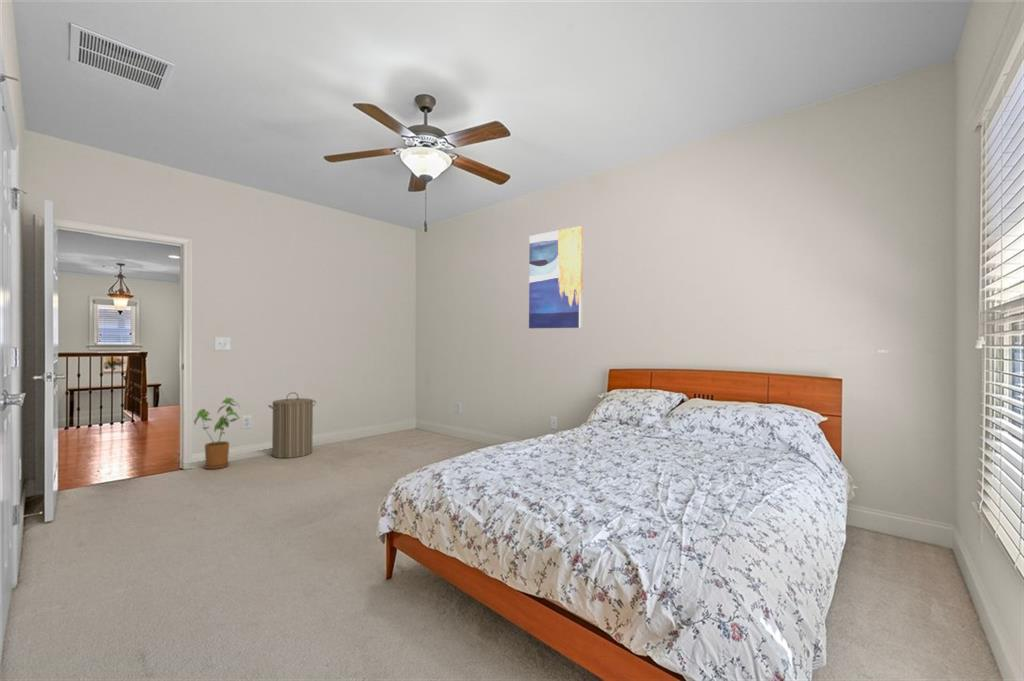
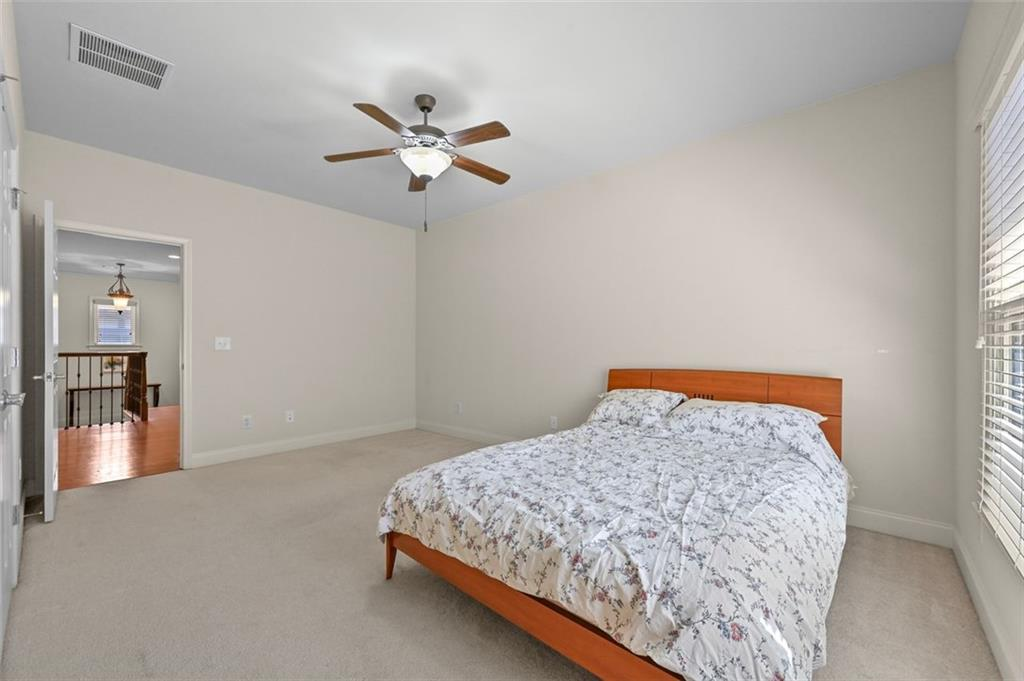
- wall art [528,225,584,329]
- laundry hamper [267,391,317,459]
- house plant [193,397,241,470]
